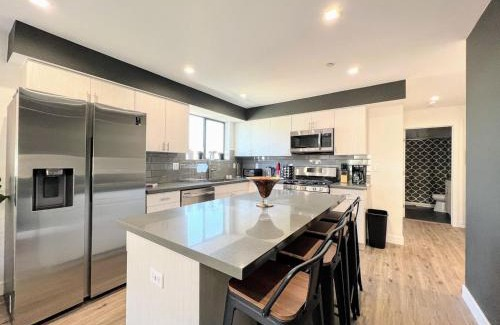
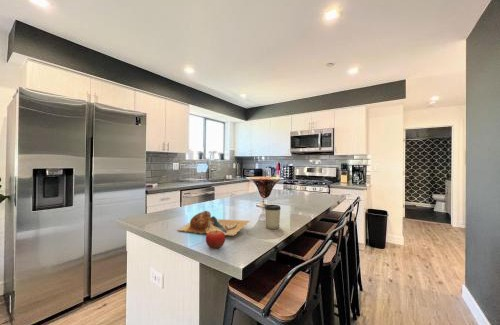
+ chopping board [176,210,251,237]
+ fruit [205,229,226,250]
+ cup [264,204,282,230]
